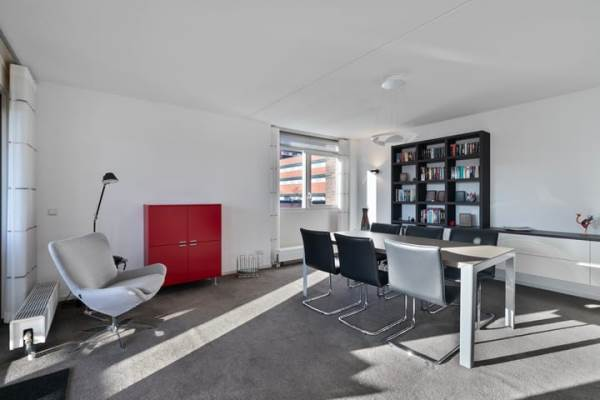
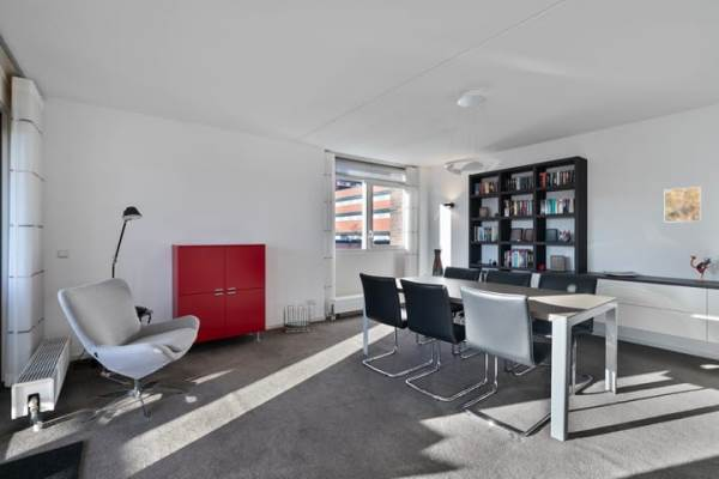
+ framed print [663,186,702,224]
